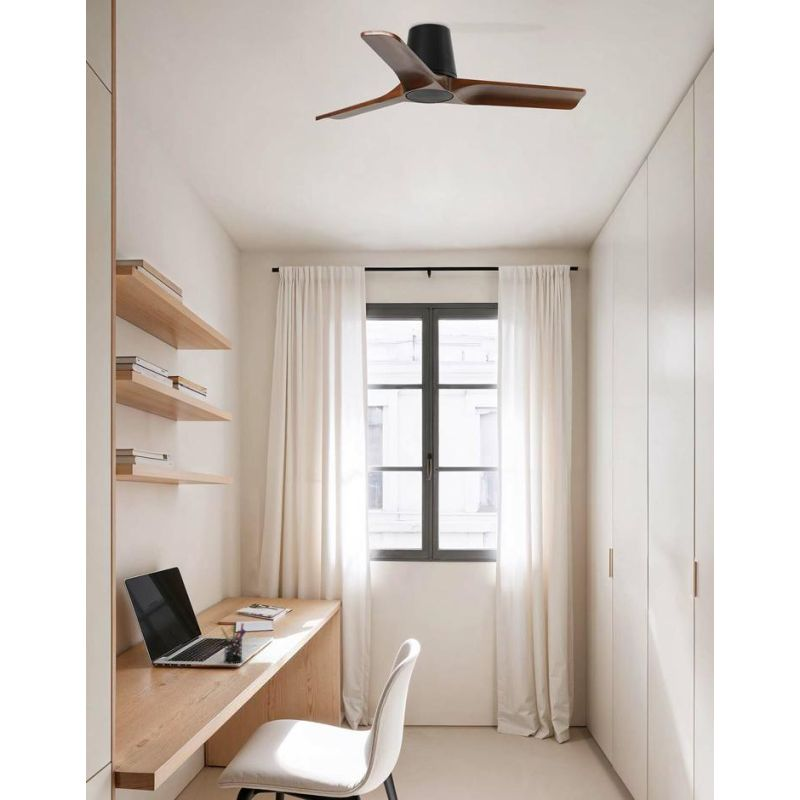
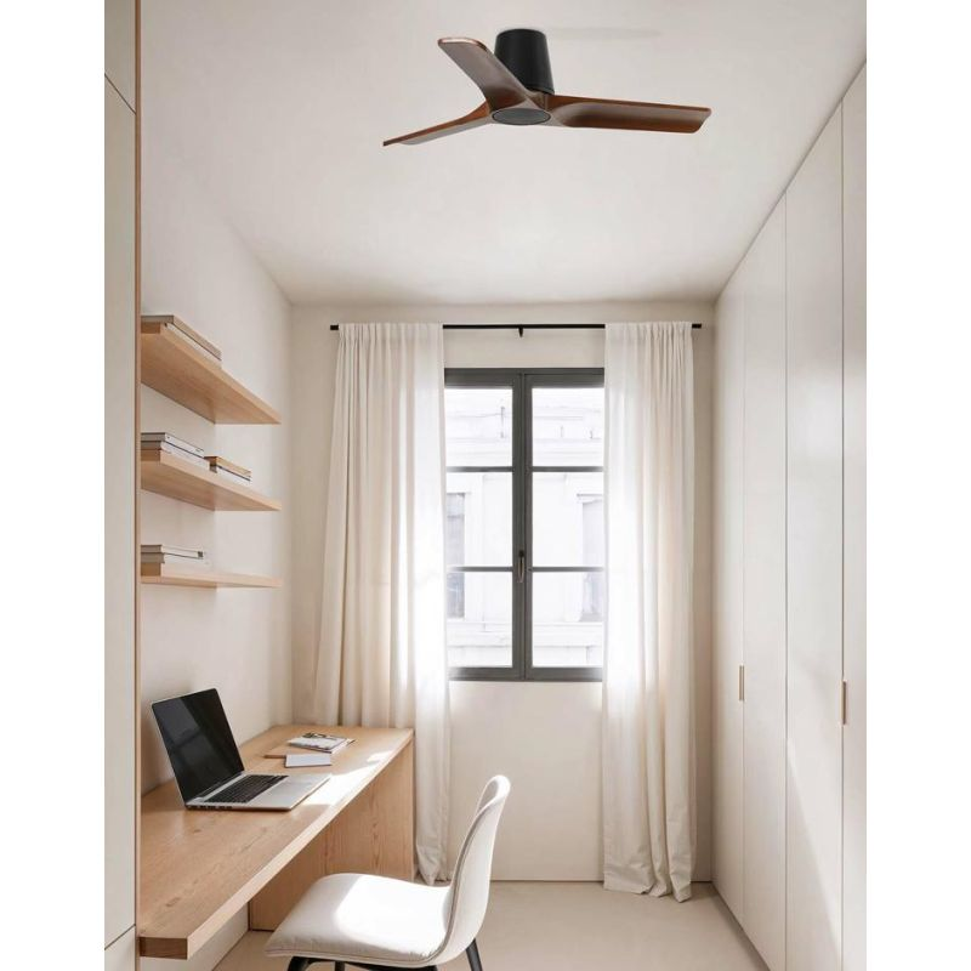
- pen holder [220,622,247,664]
